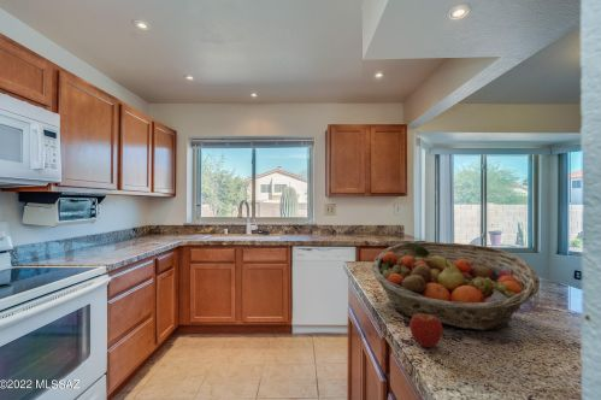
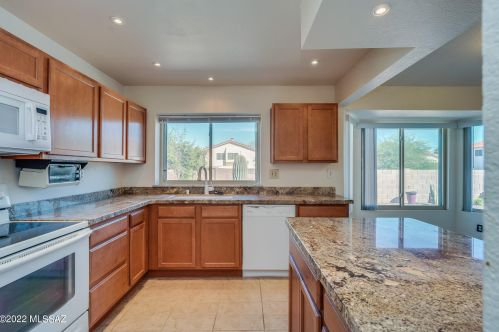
- apple [408,314,443,348]
- fruit basket [371,241,541,331]
